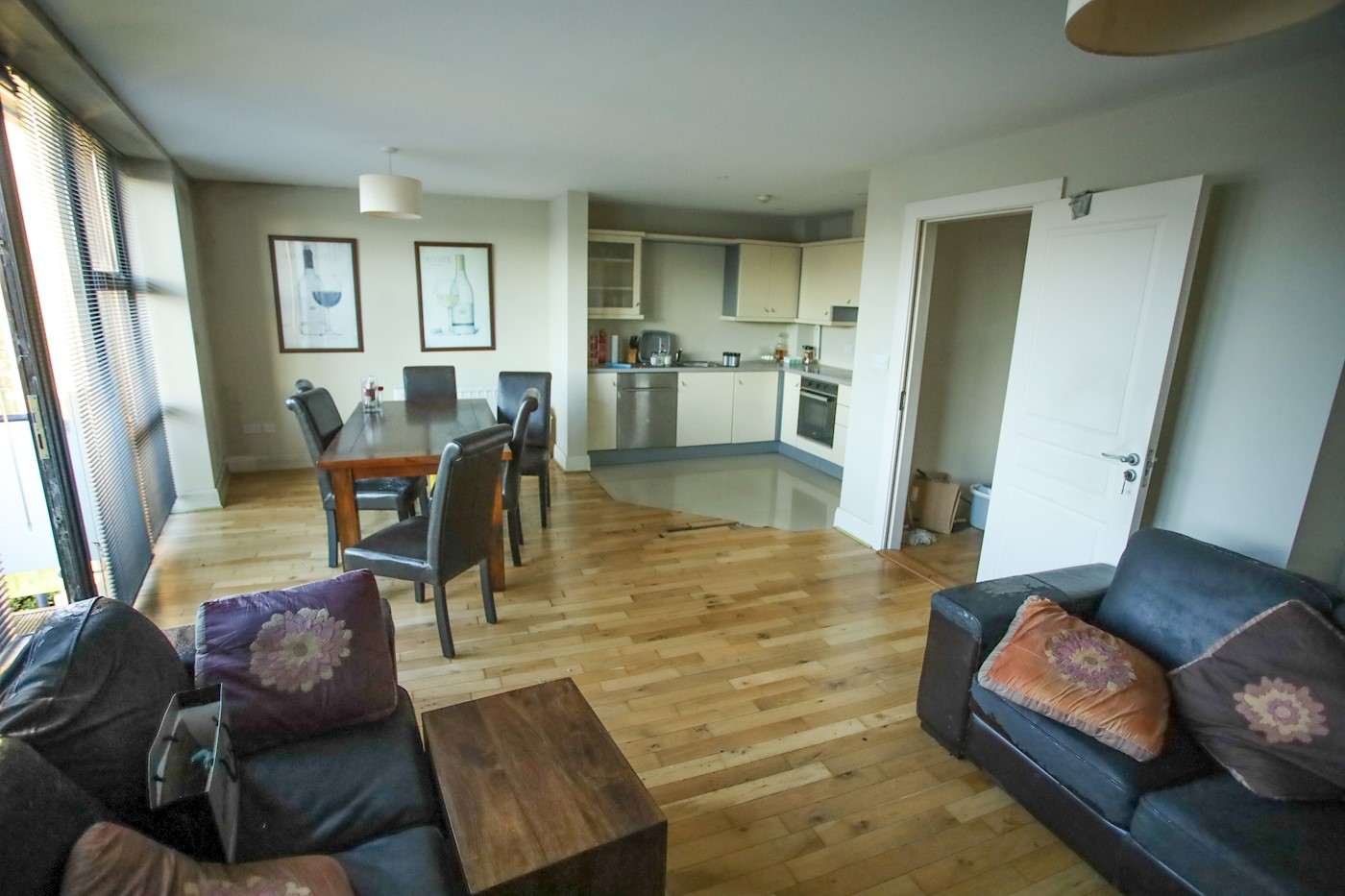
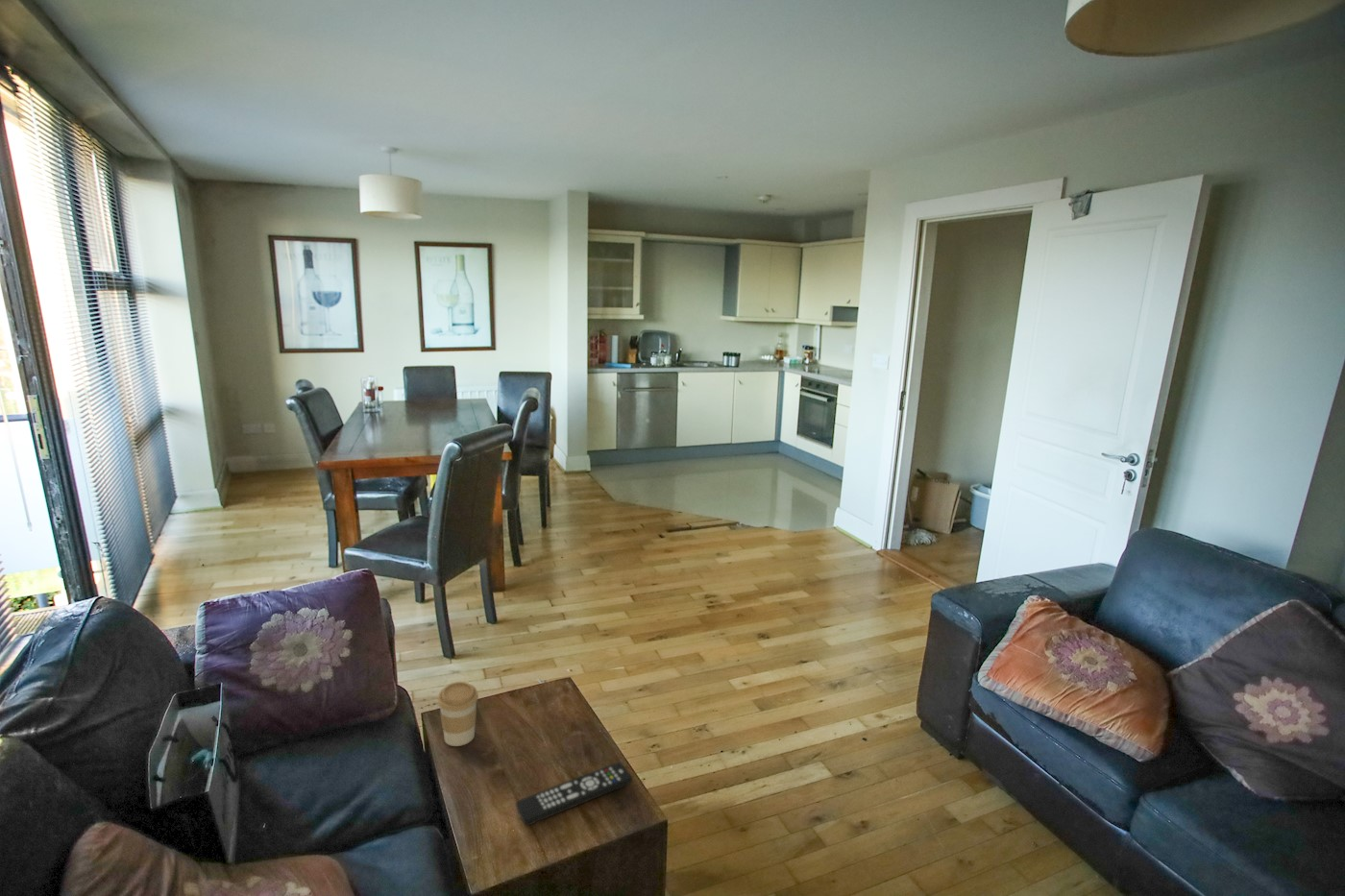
+ remote control [515,762,633,827]
+ coffee cup [437,681,479,747]
